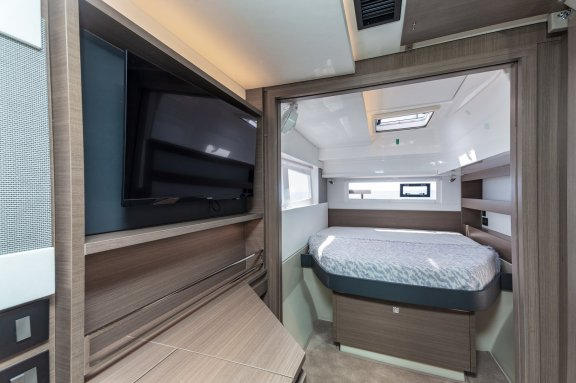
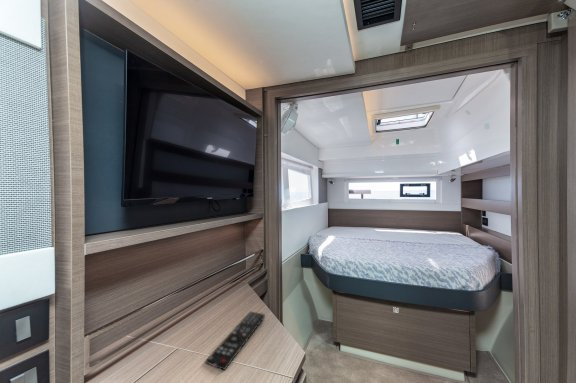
+ remote control [204,311,266,371]
